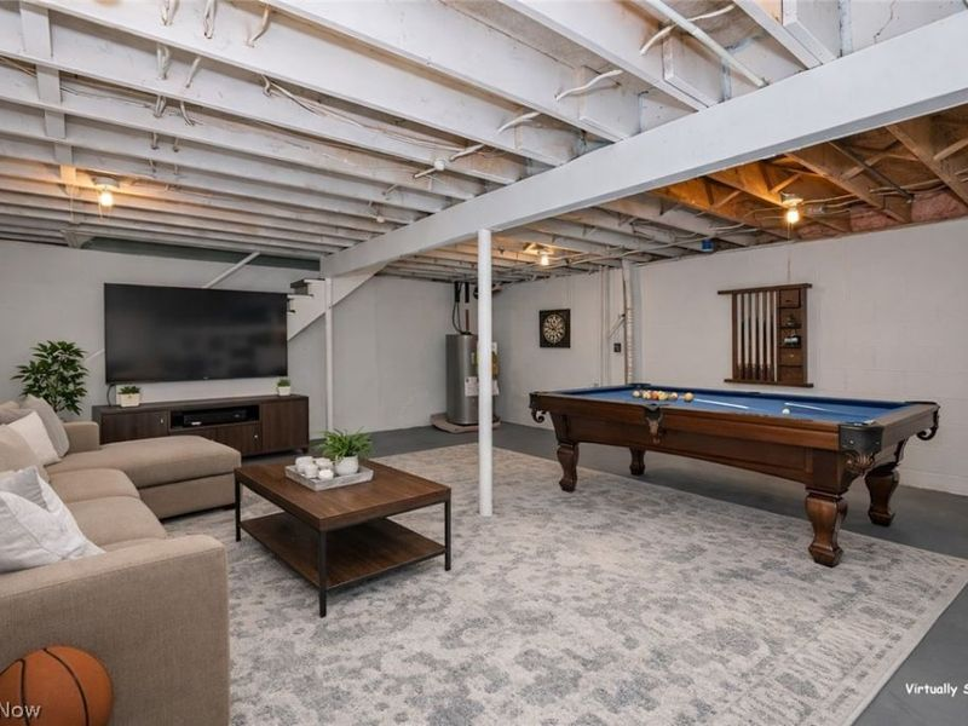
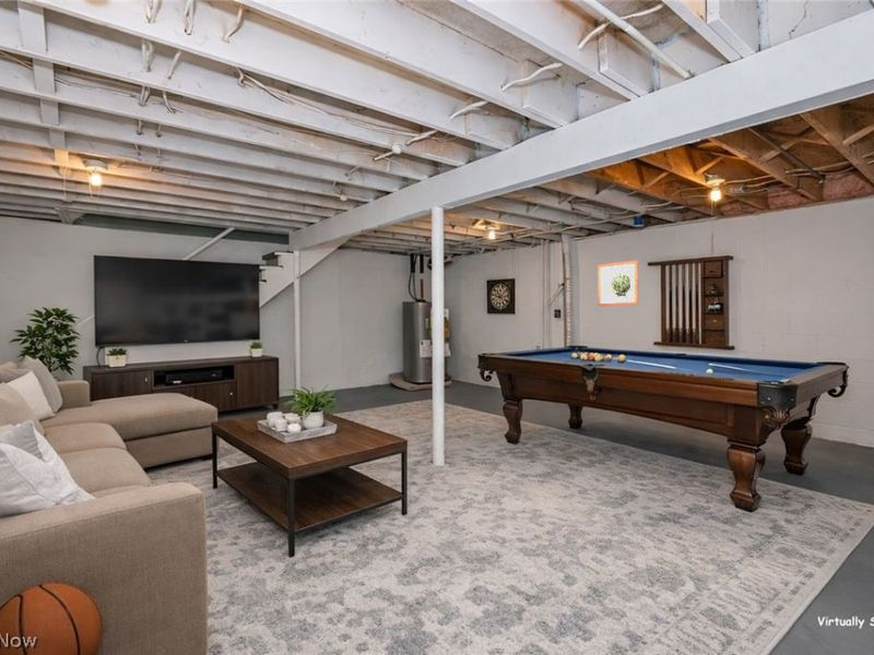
+ wall art [597,260,639,307]
